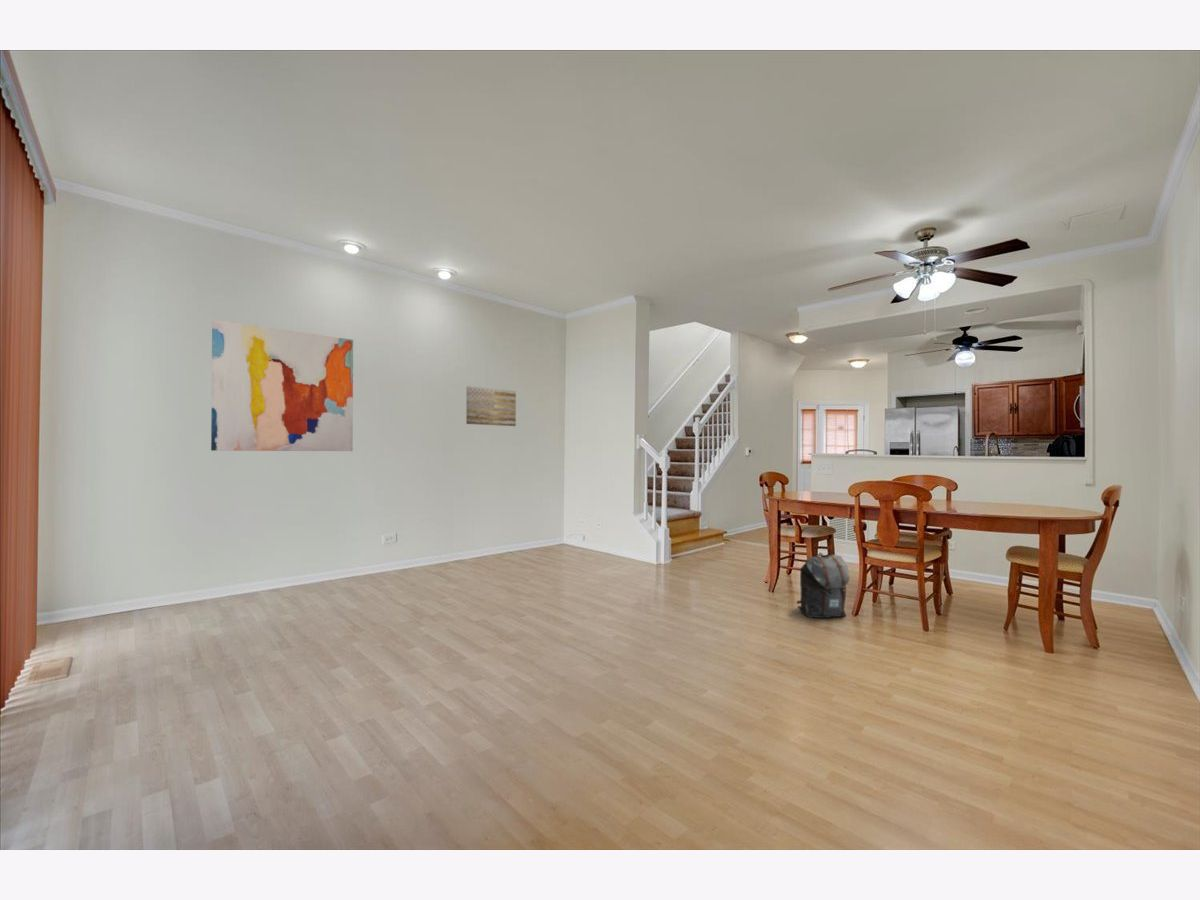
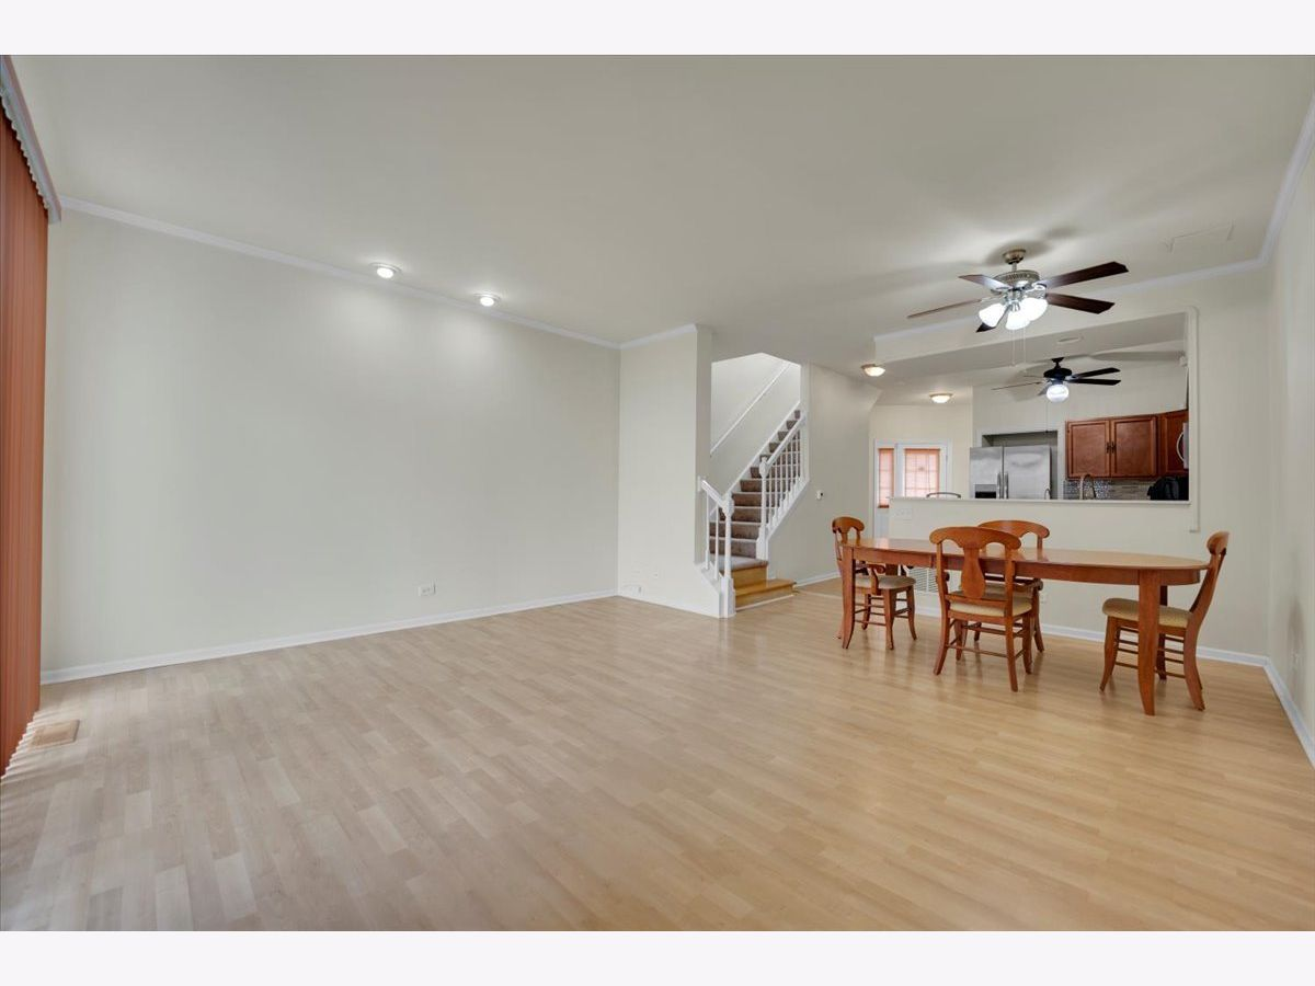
- wall art [465,385,517,427]
- backpack [795,551,850,619]
- wall art [210,318,354,452]
